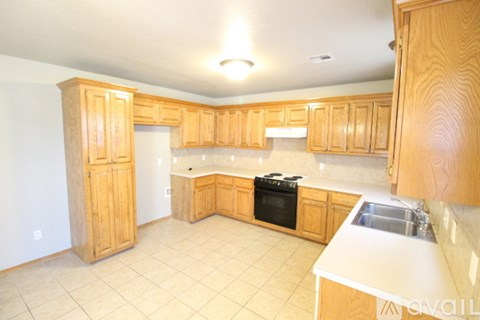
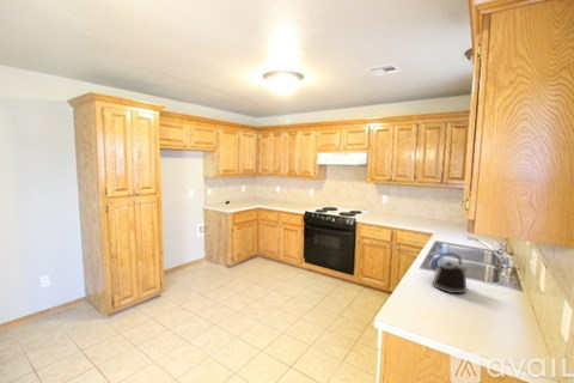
+ kettle [430,251,469,294]
